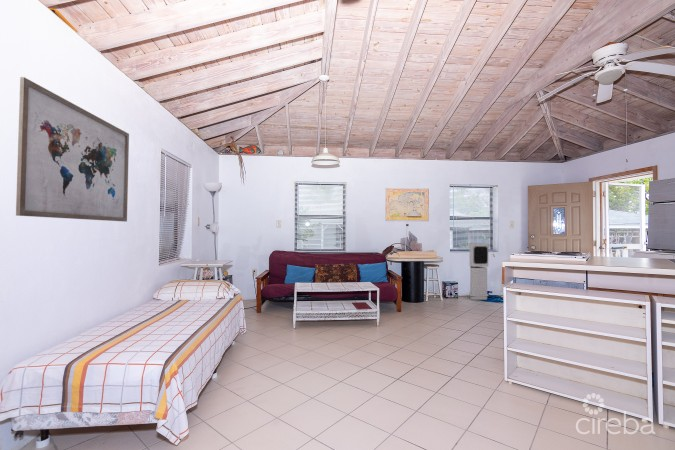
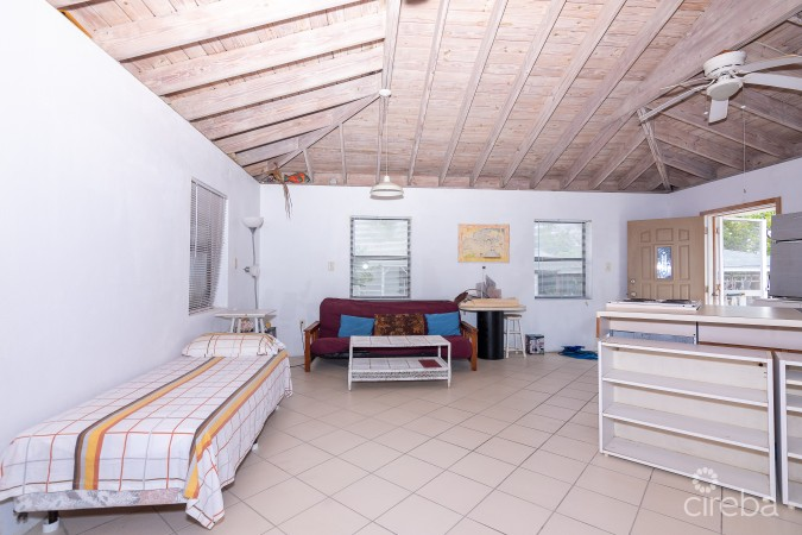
- air purifier [469,242,489,301]
- wall art [15,76,130,223]
